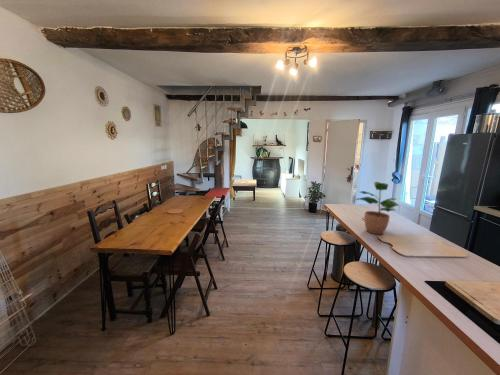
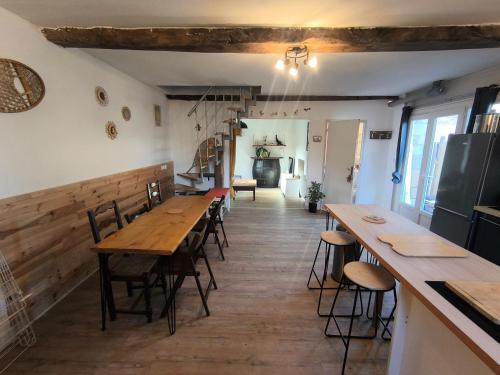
- potted plant [355,181,400,235]
